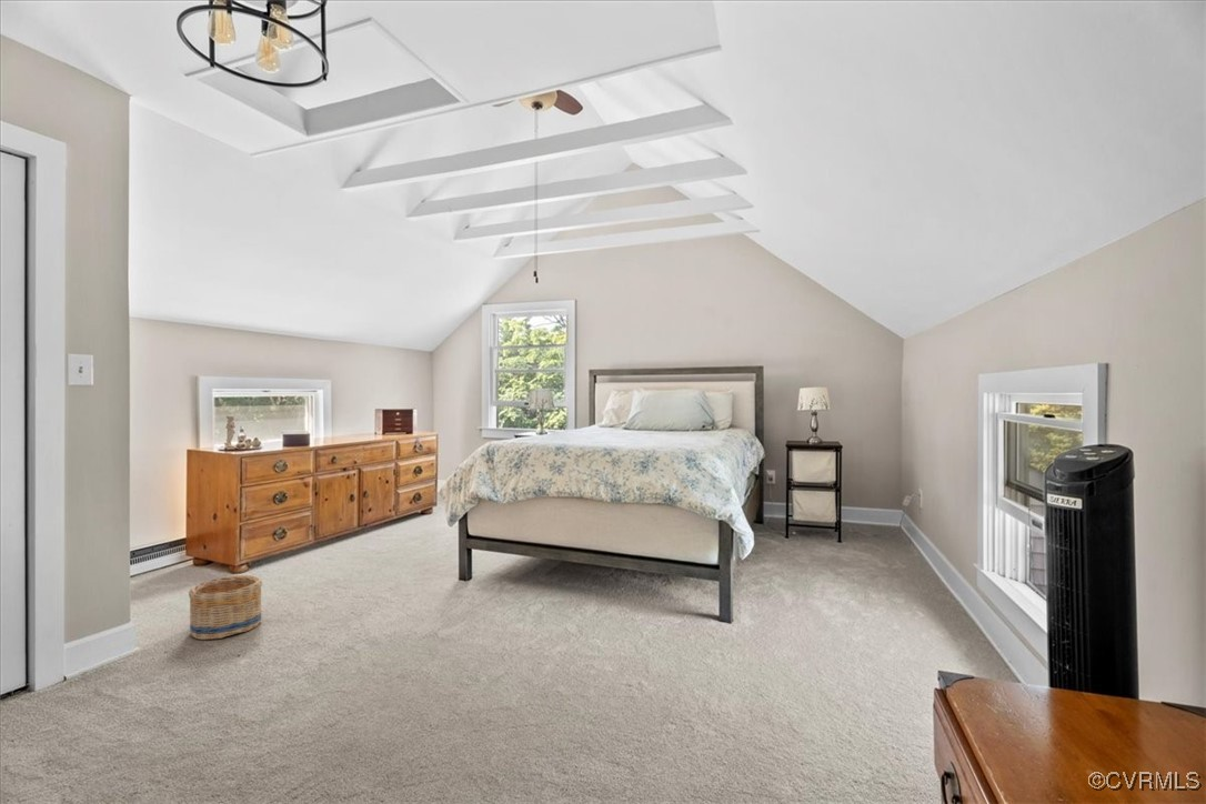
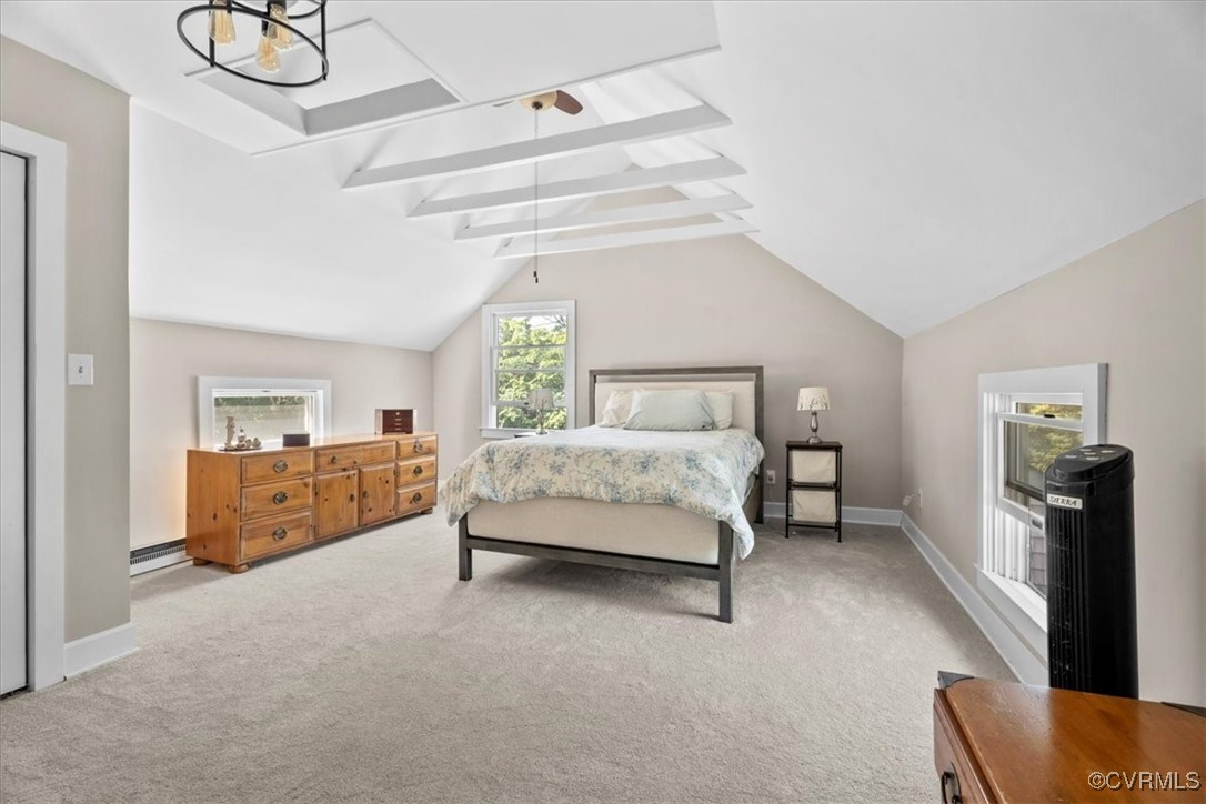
- basket [188,574,263,641]
